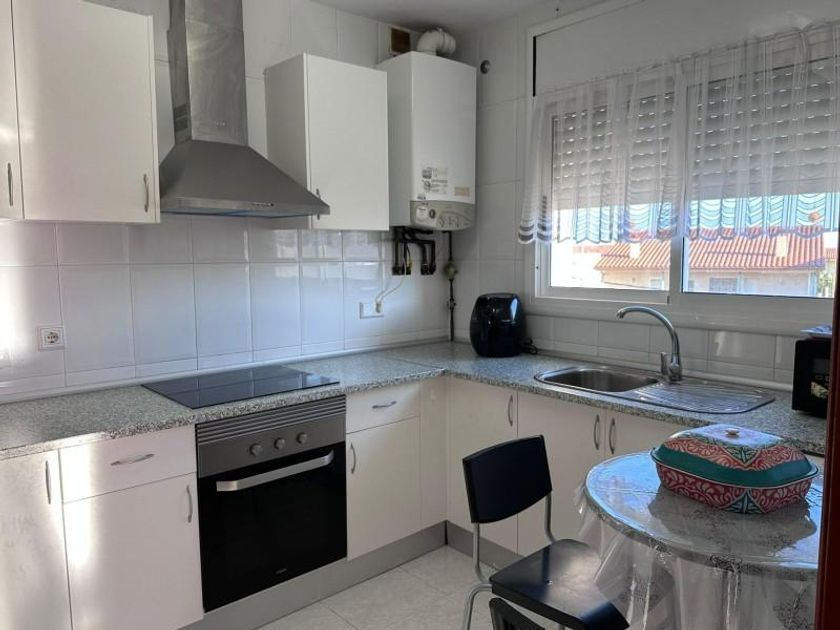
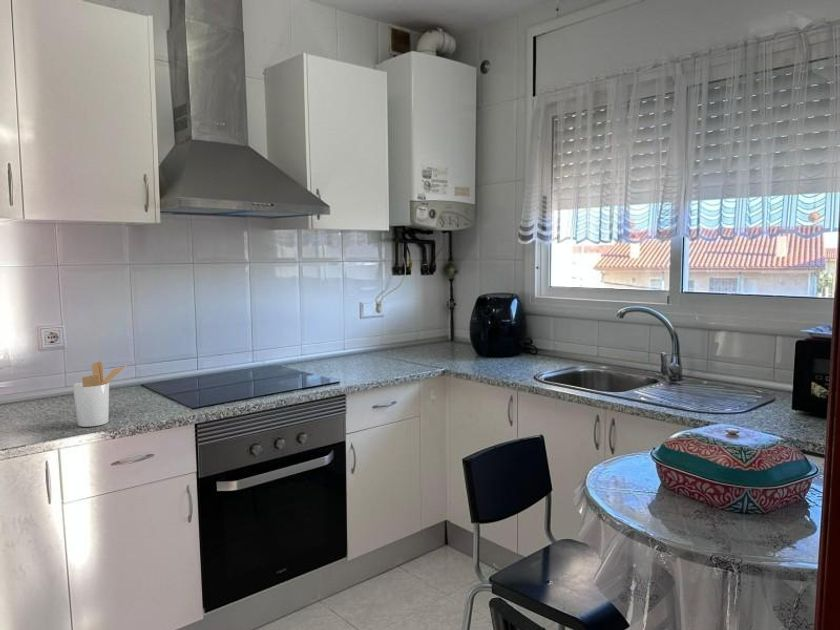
+ utensil holder [72,360,128,428]
